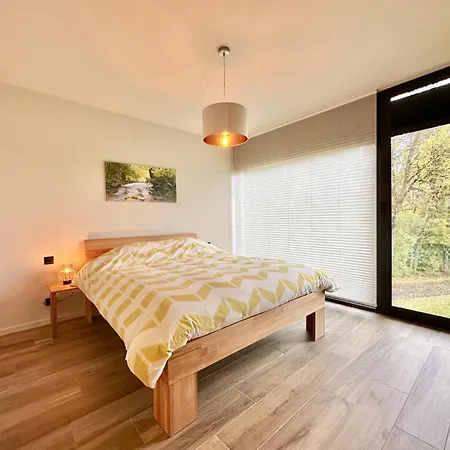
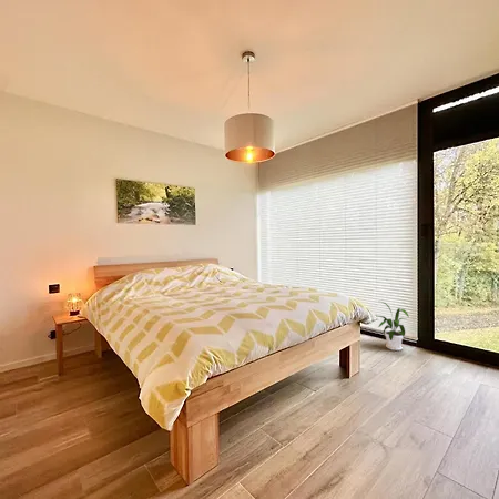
+ house plant [375,299,410,352]
